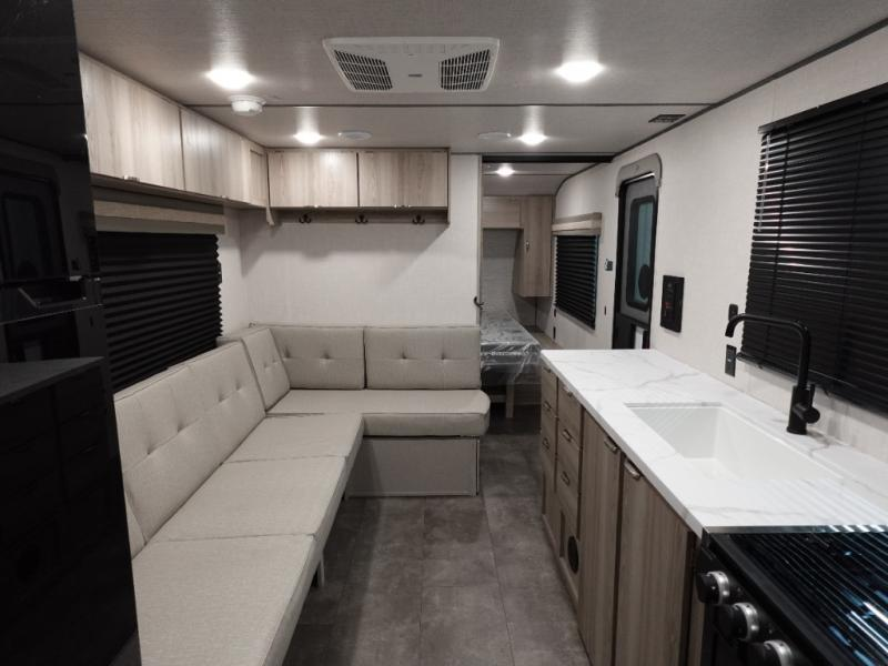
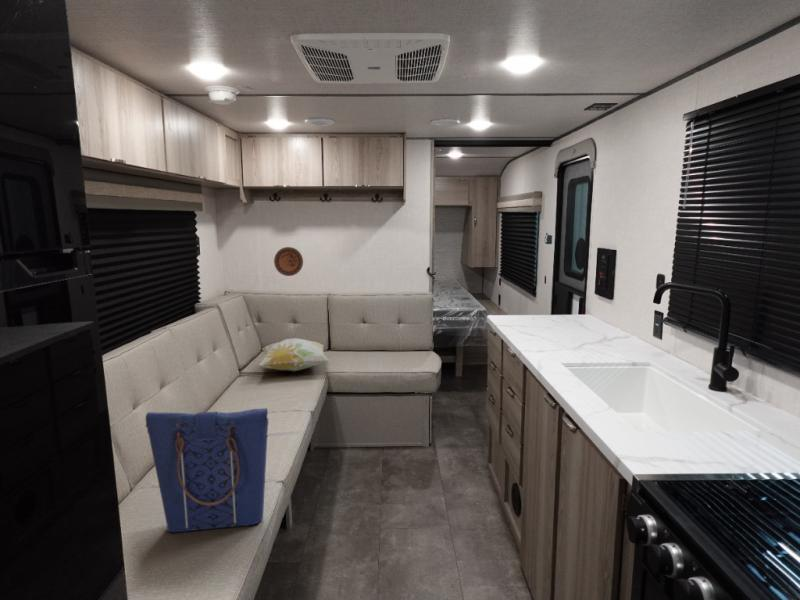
+ decorative plate [273,246,304,277]
+ tote bag [144,407,269,534]
+ decorative pillow [257,337,331,372]
